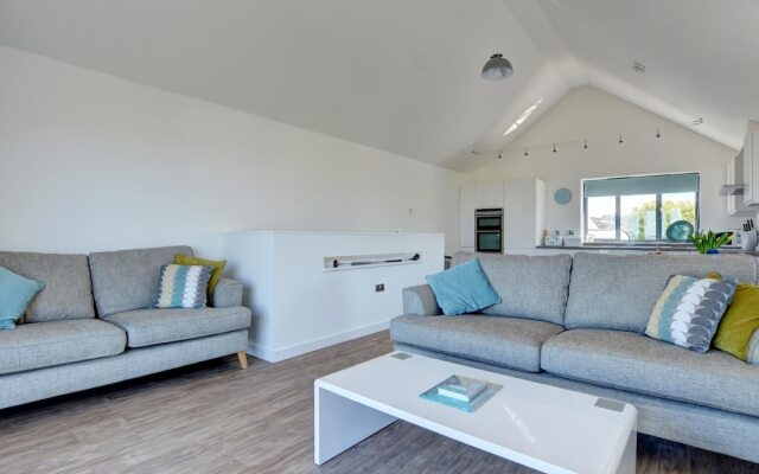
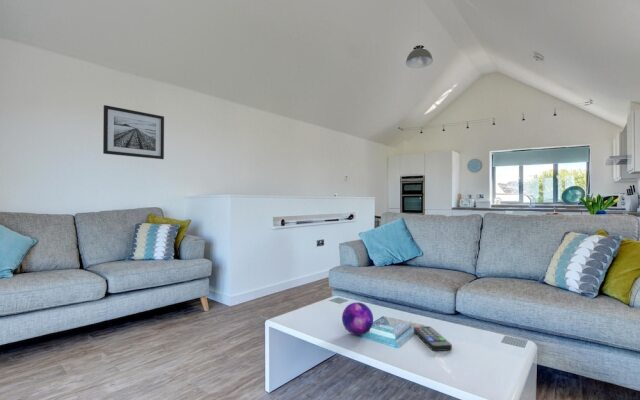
+ decorative orb [341,301,374,336]
+ wall art [102,104,165,160]
+ remote control [413,325,453,352]
